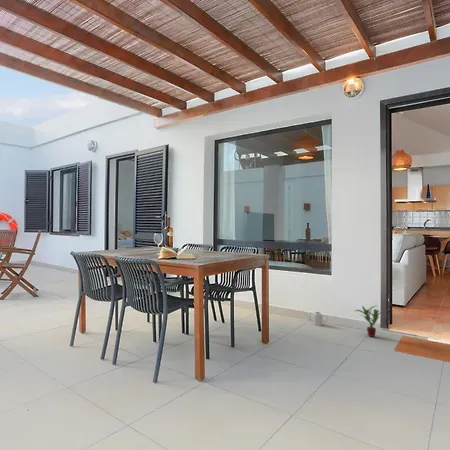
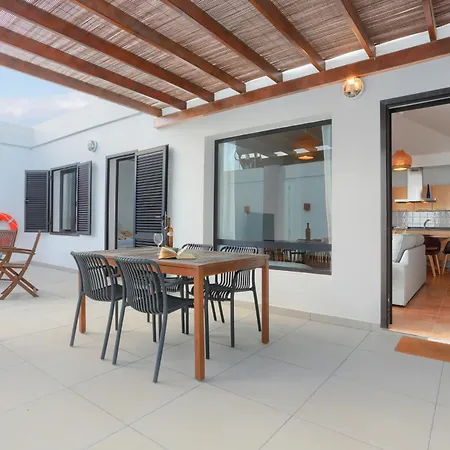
- watering can [301,309,329,327]
- potted plant [354,305,391,338]
